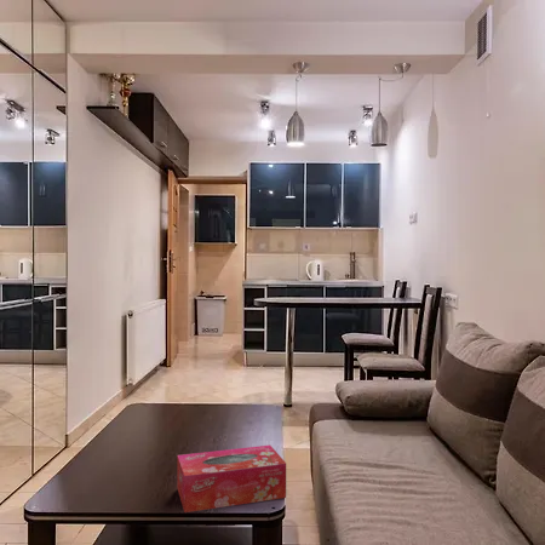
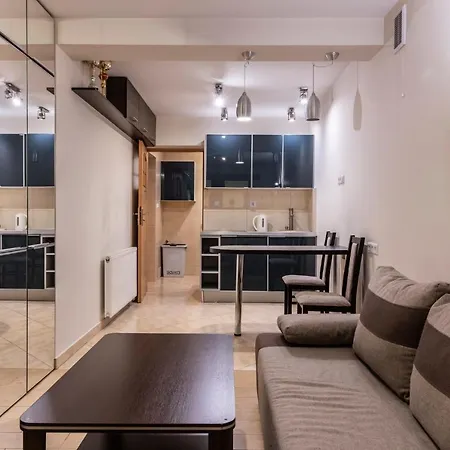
- tissue box [177,444,287,514]
